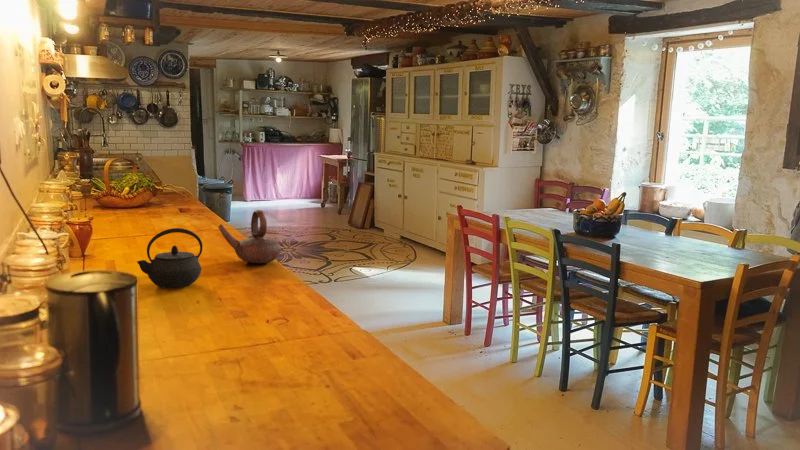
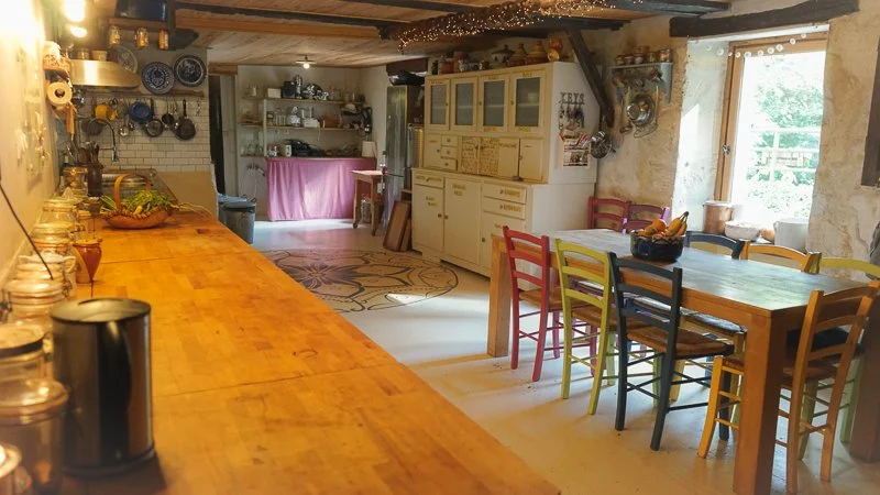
- teapot [217,209,282,264]
- kettle [136,227,204,289]
